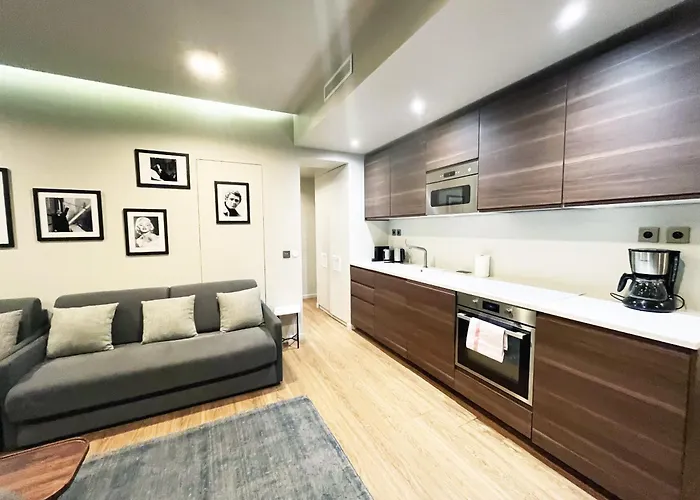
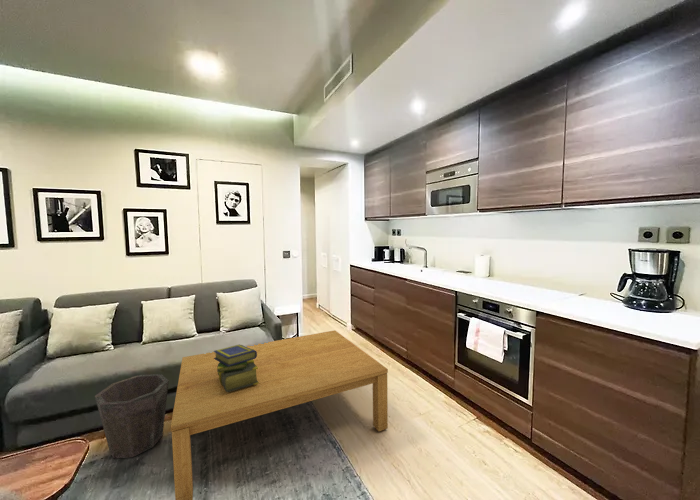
+ waste bin [94,373,170,460]
+ coffee table [170,329,389,500]
+ stack of books [213,344,259,392]
